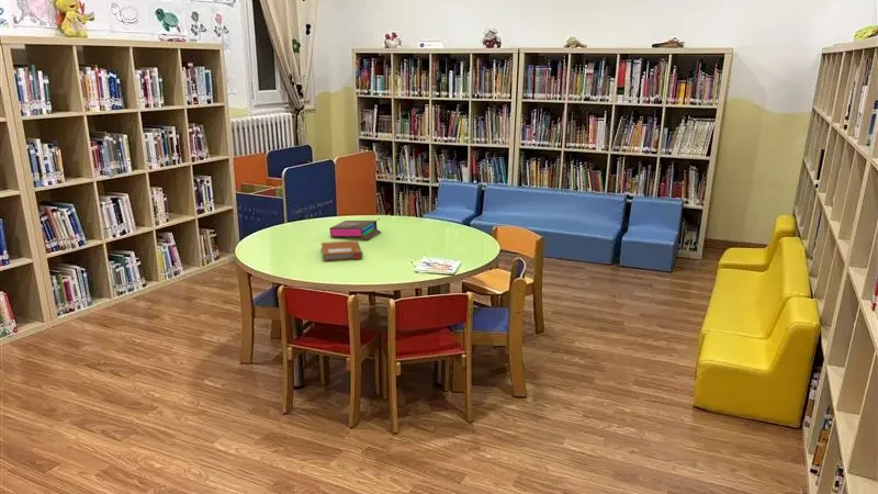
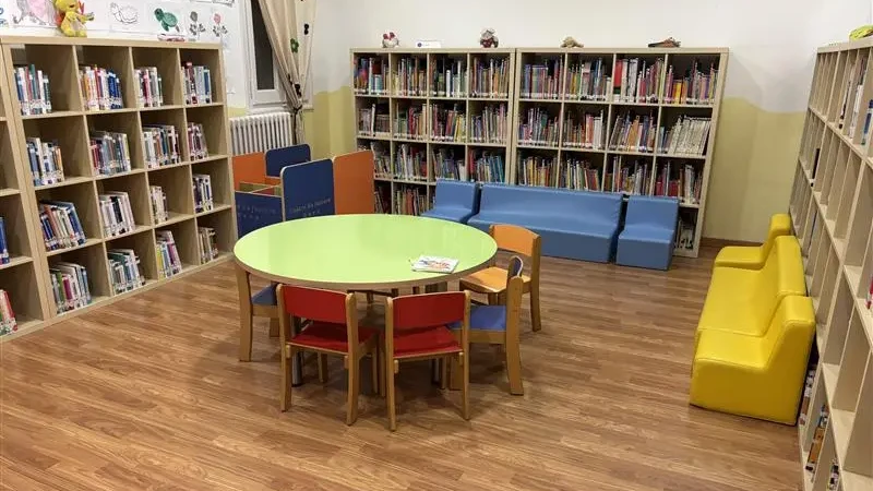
- notebook [320,239,364,262]
- book [329,217,382,242]
